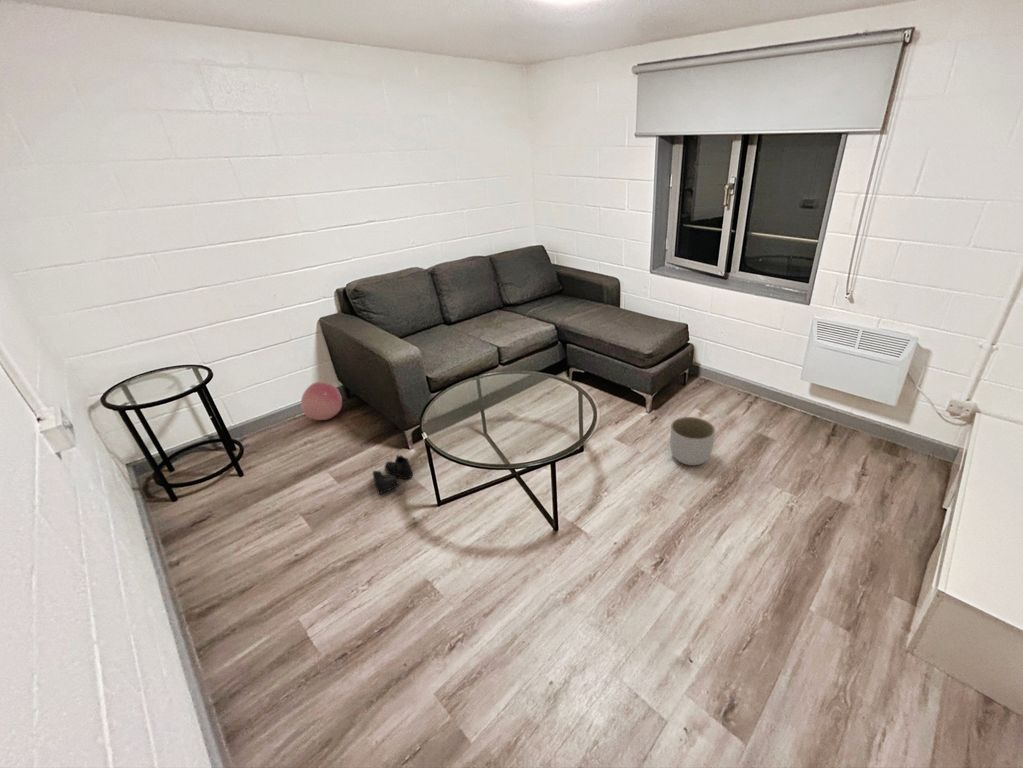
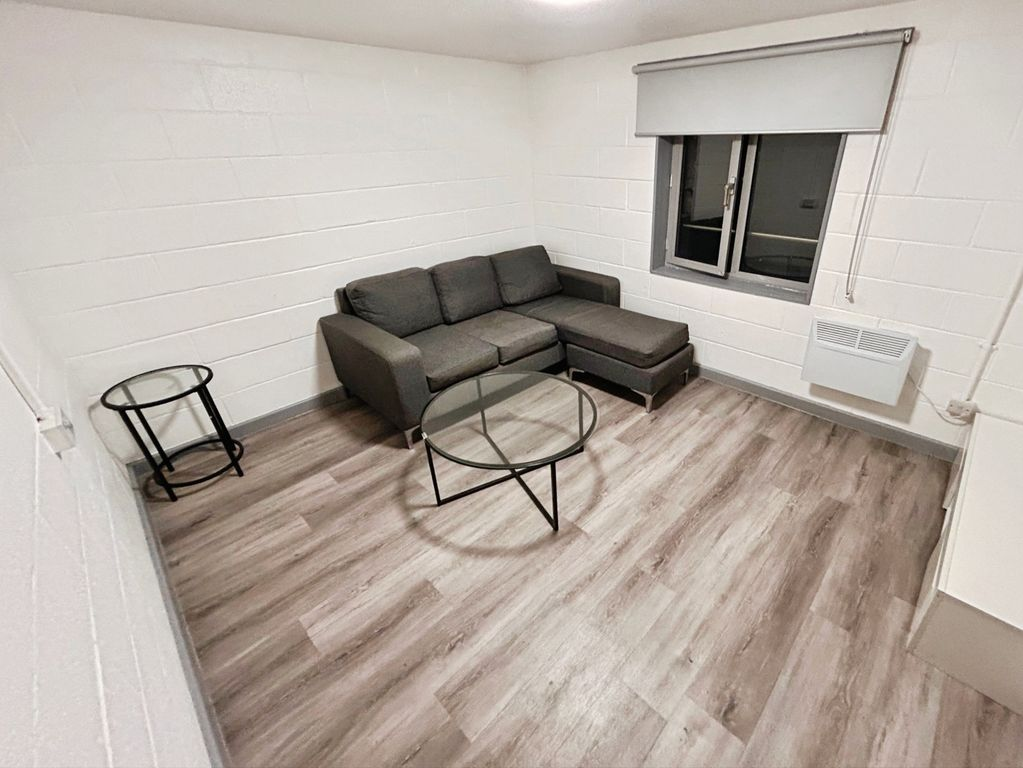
- planter [669,416,716,466]
- ball [300,381,343,421]
- boots [372,454,414,495]
